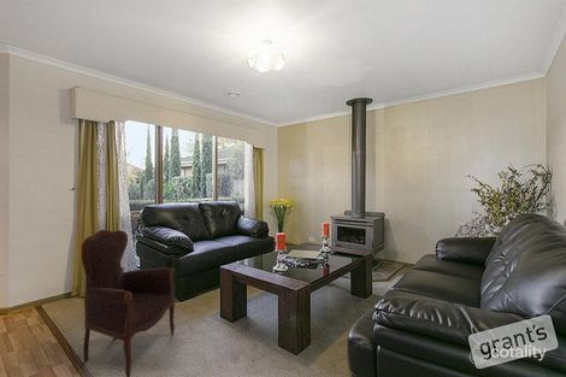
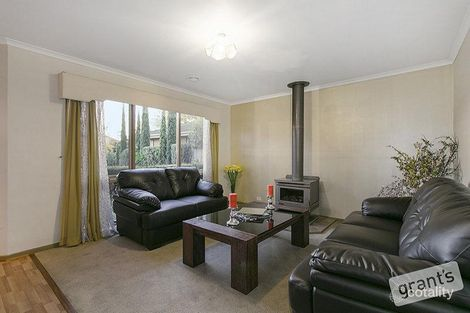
- armchair [81,229,176,377]
